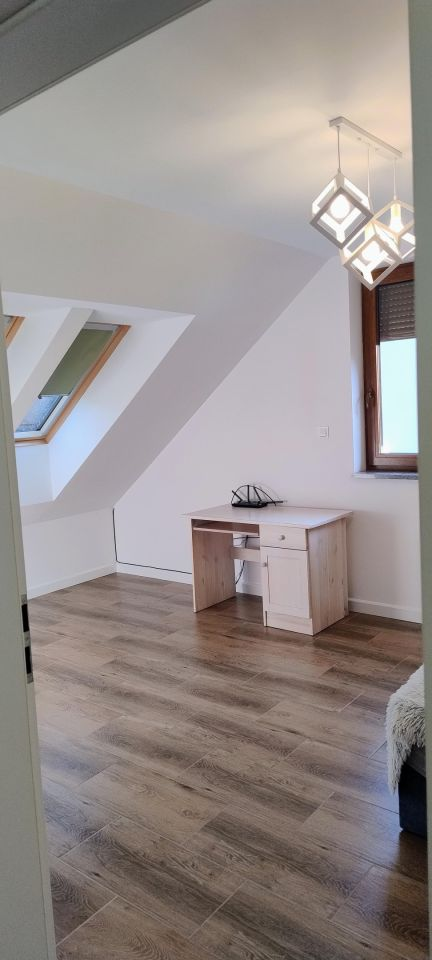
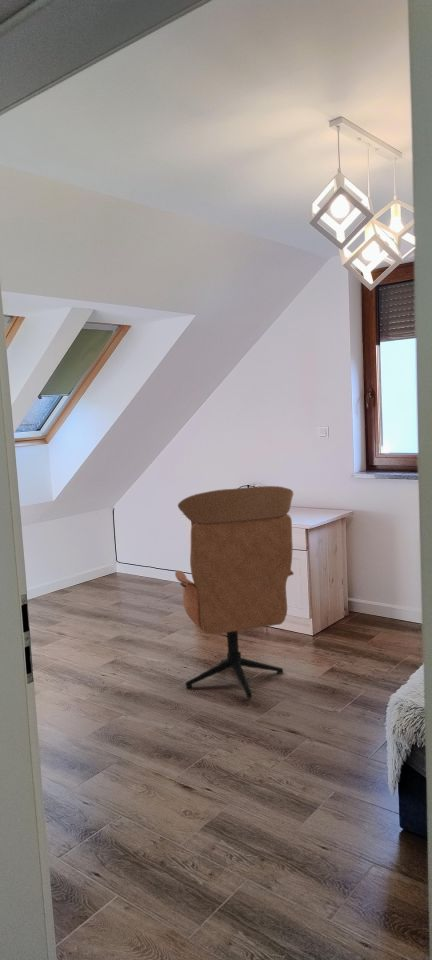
+ office chair [174,485,295,699]
